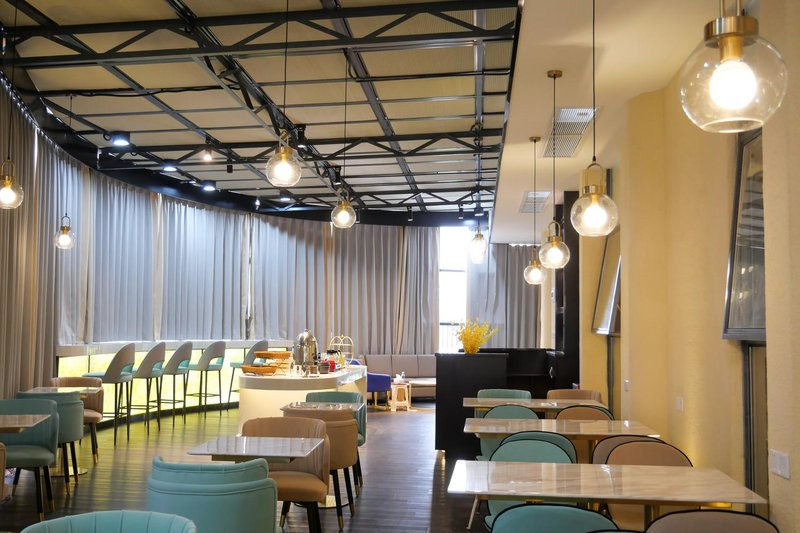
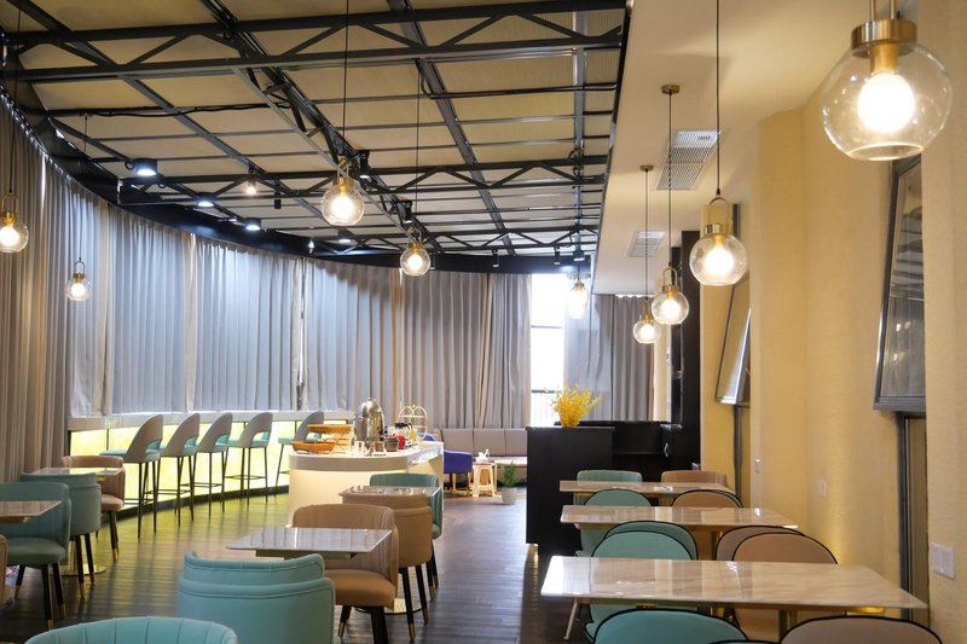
+ potted plant [496,459,523,506]
